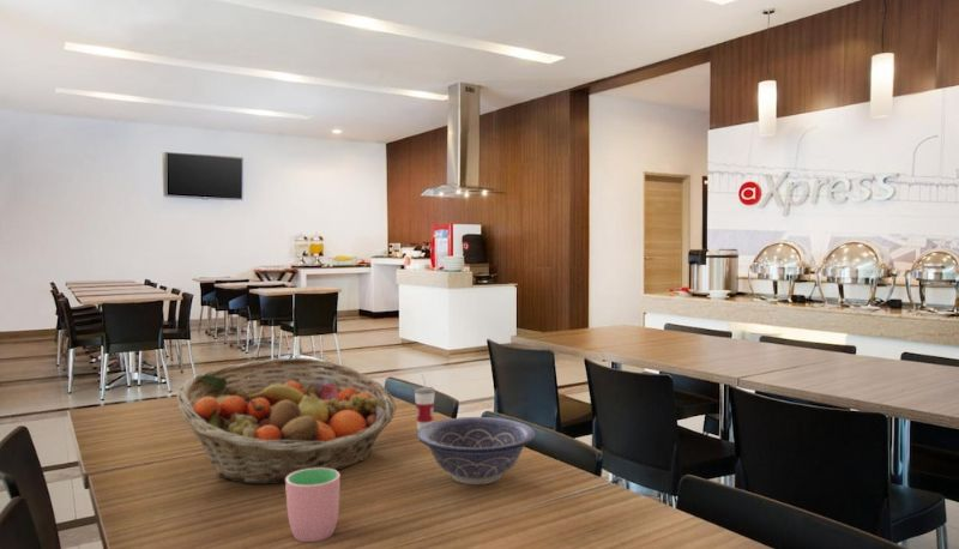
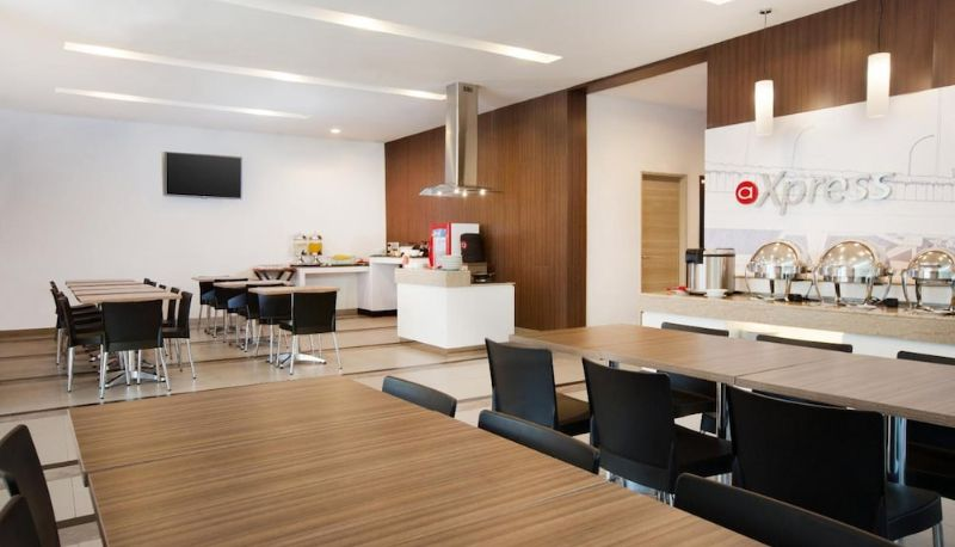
- fruit basket [176,356,397,485]
- cup [284,467,340,543]
- decorative bowl [416,416,536,485]
- cup [414,374,436,432]
